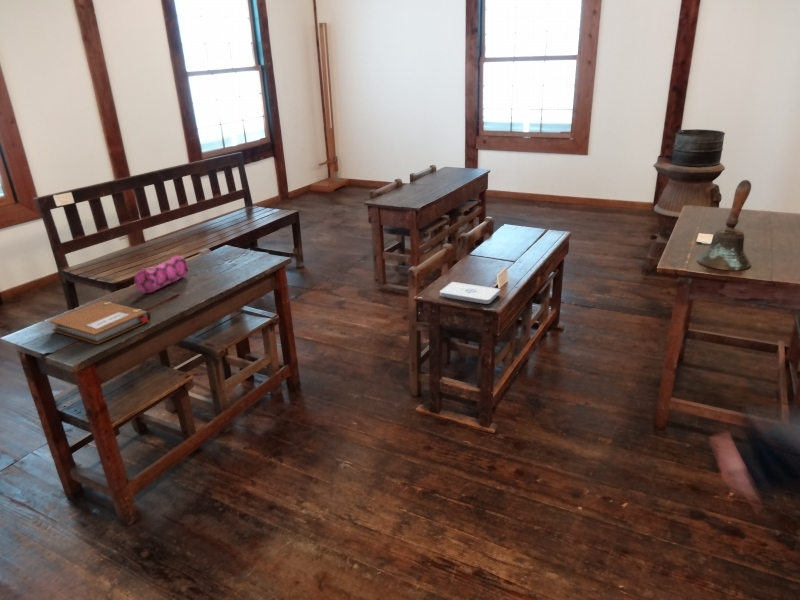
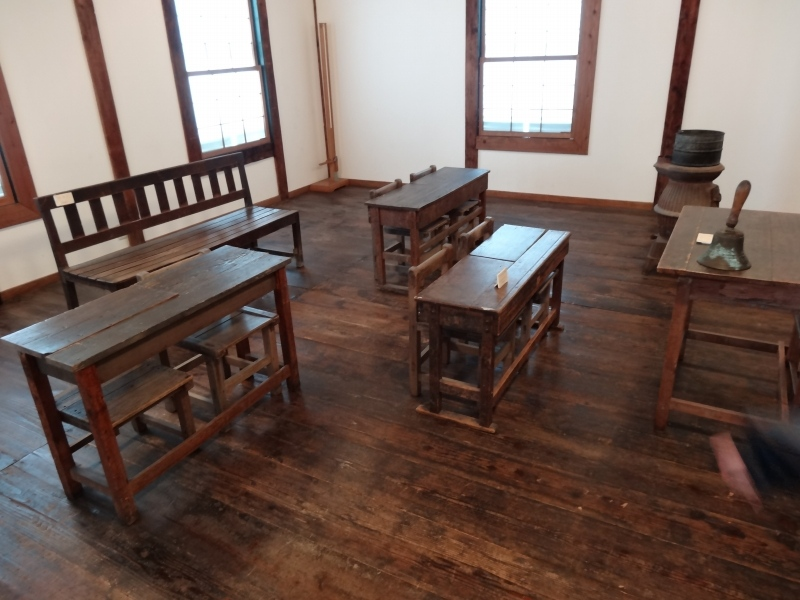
- notebook [48,300,152,345]
- notepad [439,281,501,305]
- pencil case [134,254,189,294]
